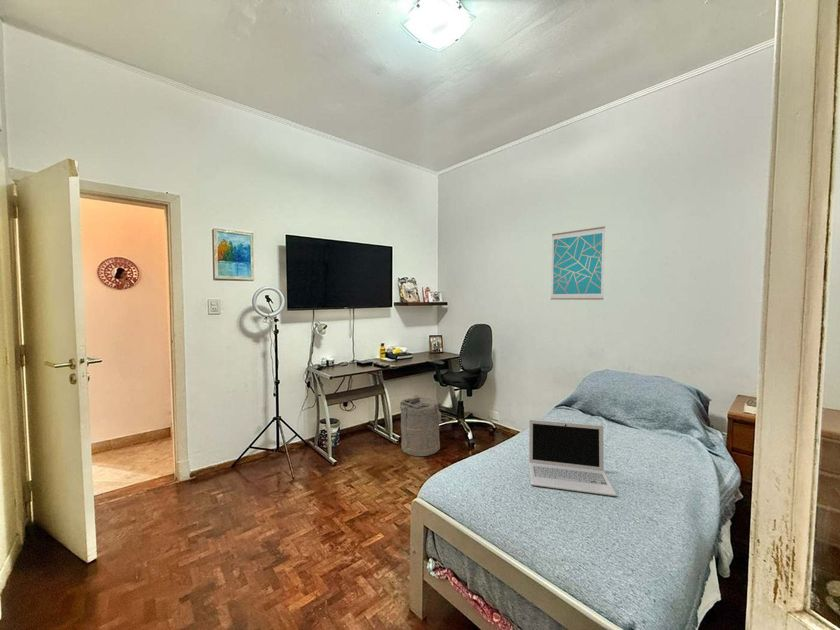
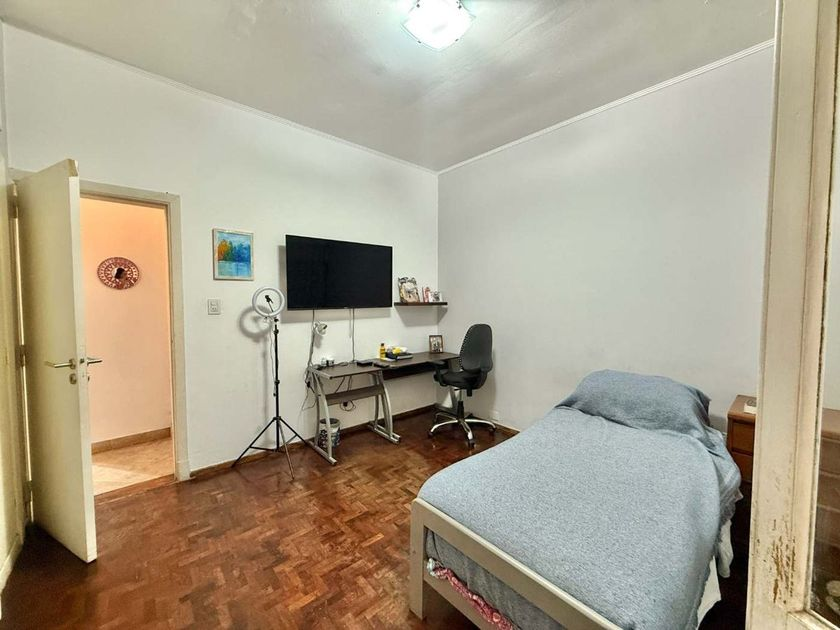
- wall art [550,225,606,301]
- laundry hamper [399,394,449,457]
- laptop [528,419,618,497]
